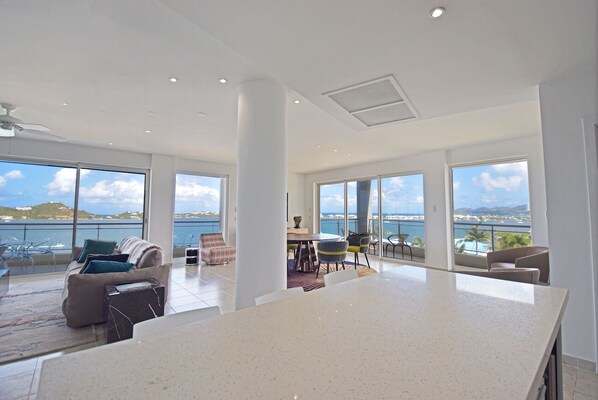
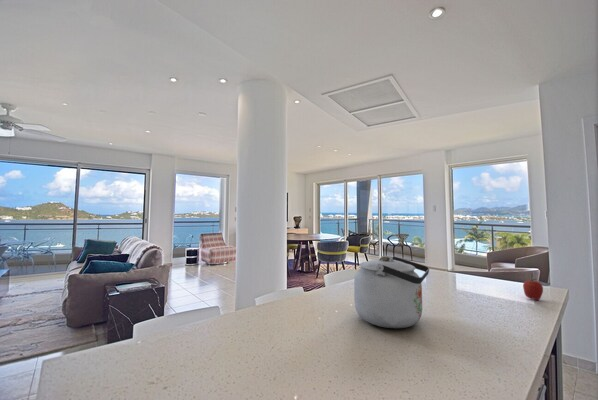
+ kettle [353,255,430,329]
+ fruit [522,278,544,301]
